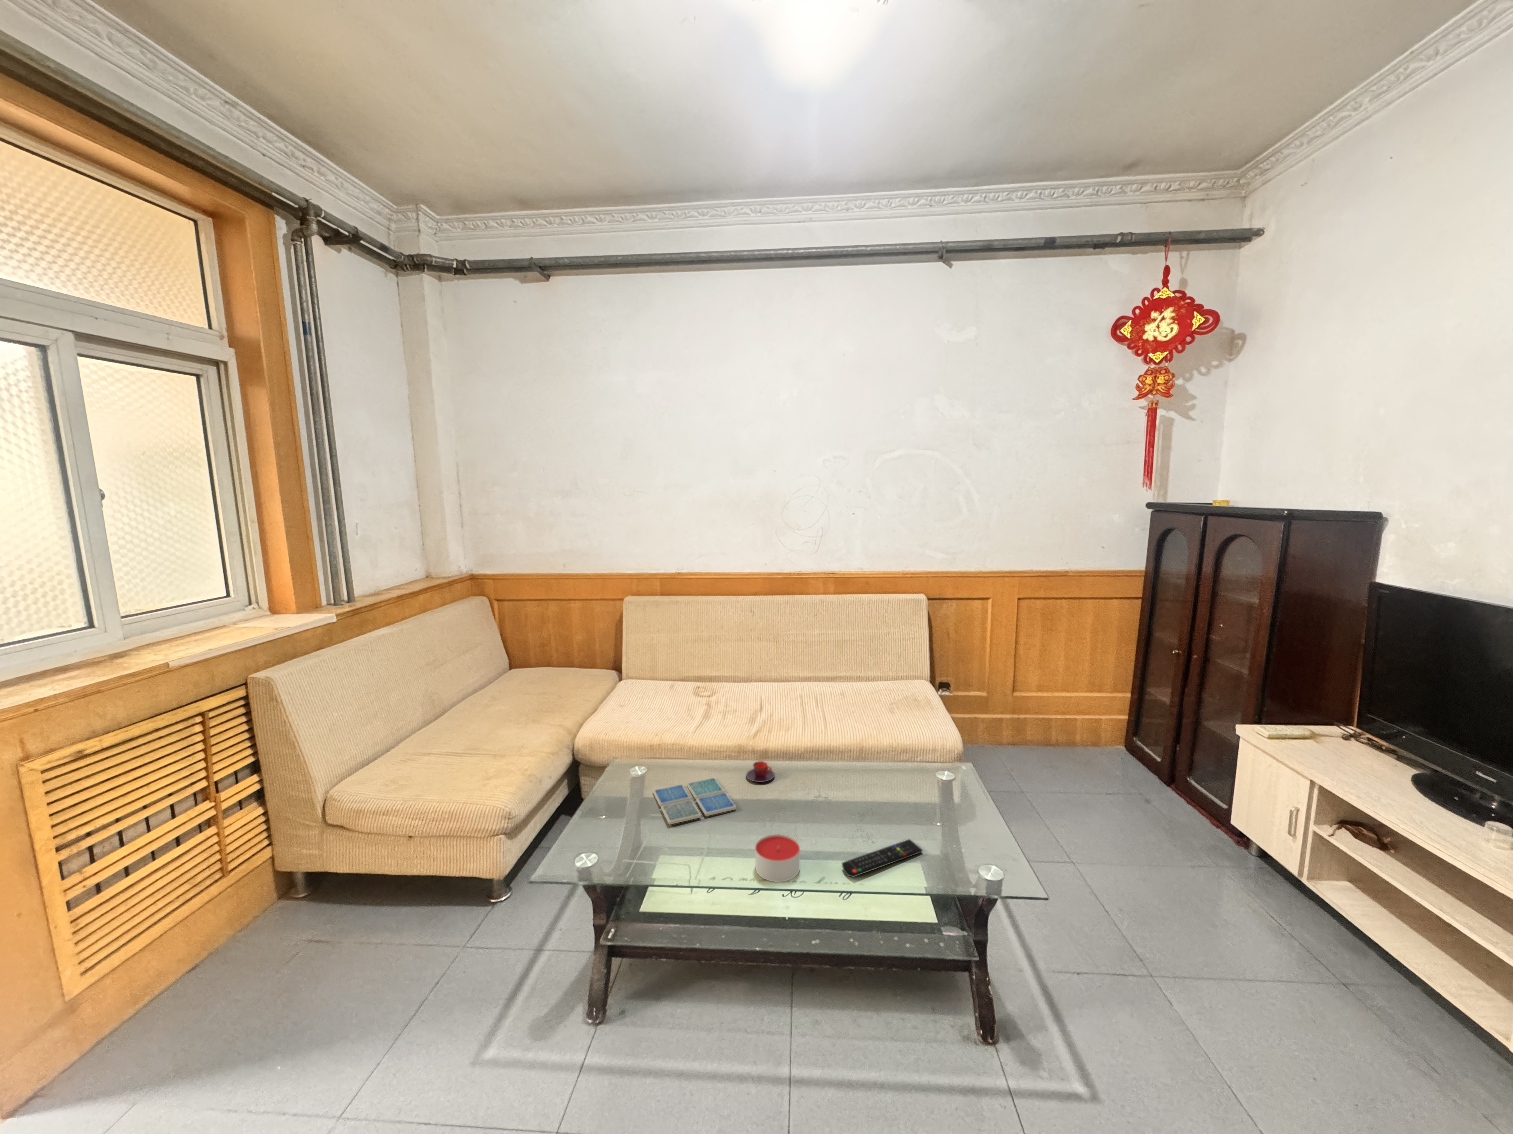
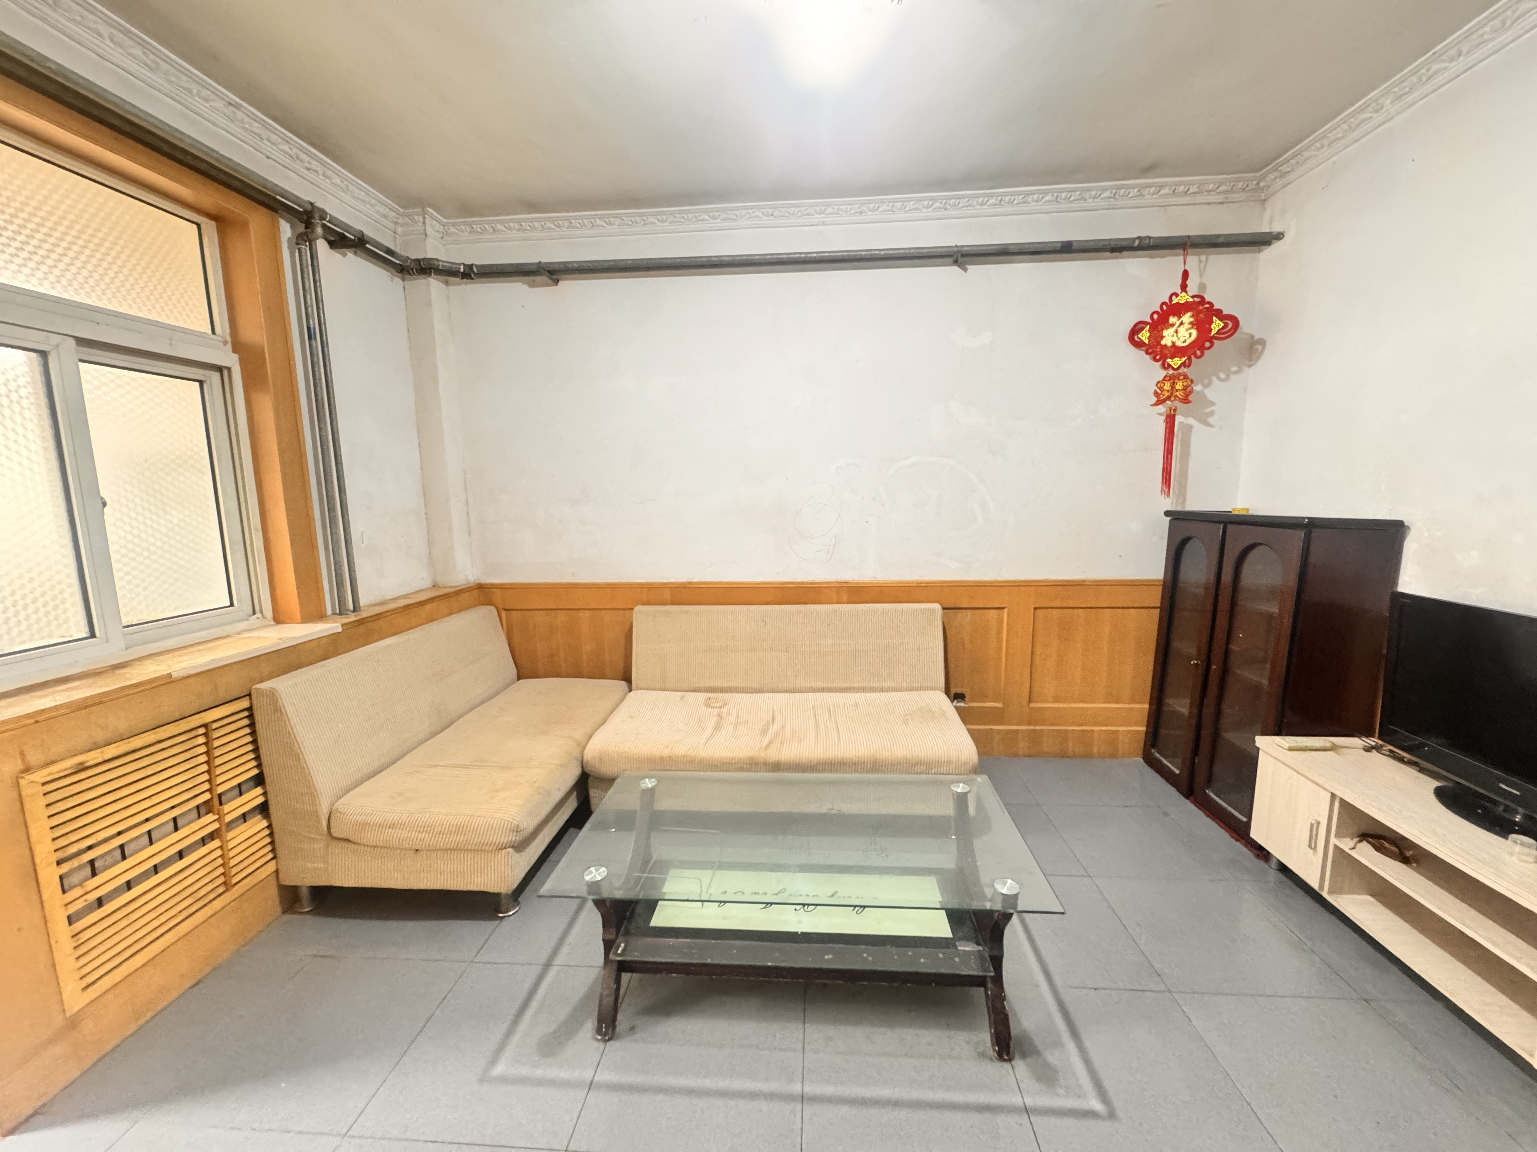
- teacup [746,761,776,783]
- drink coaster [653,778,736,825]
- candle [755,834,801,883]
- remote control [841,839,923,878]
